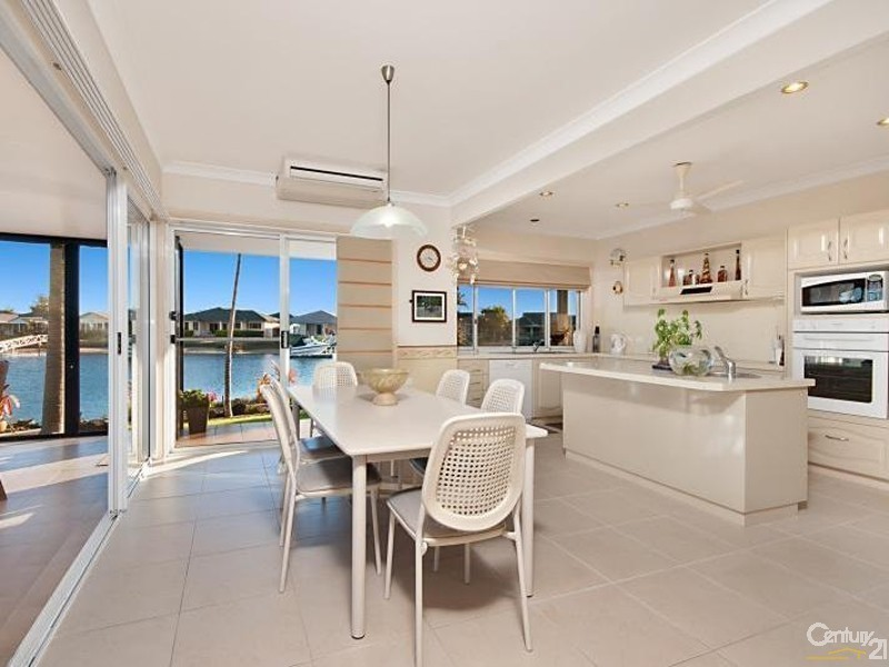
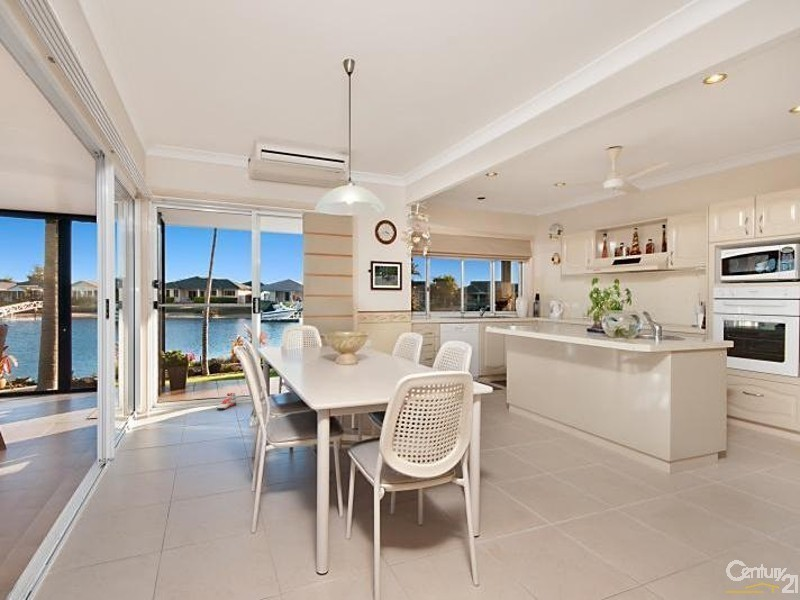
+ sneaker [216,392,237,411]
